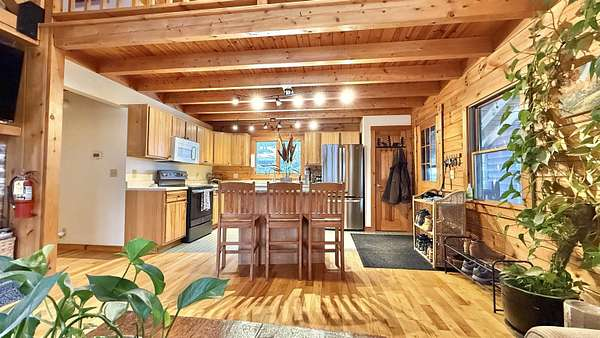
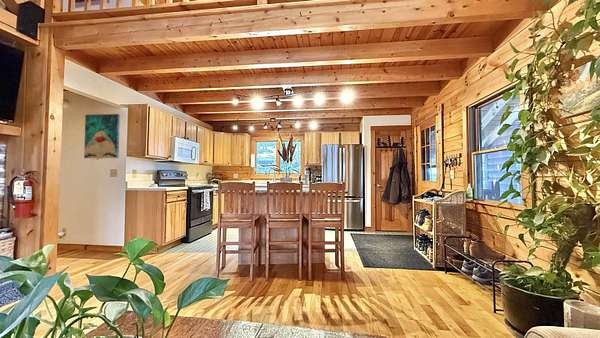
+ wall art [83,113,121,159]
